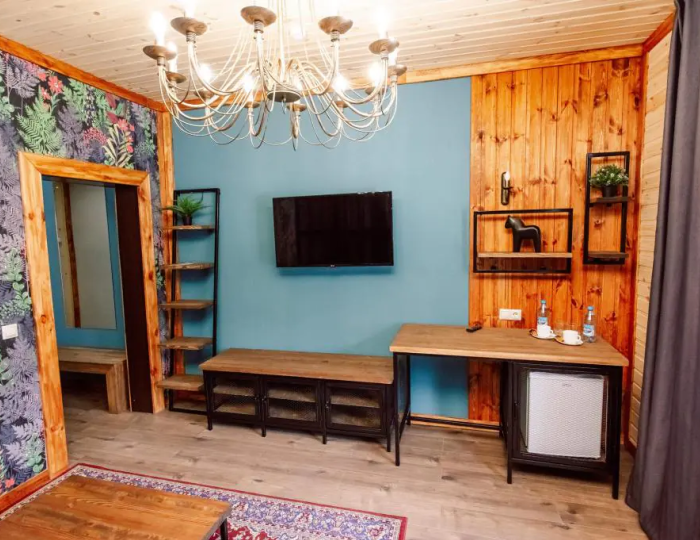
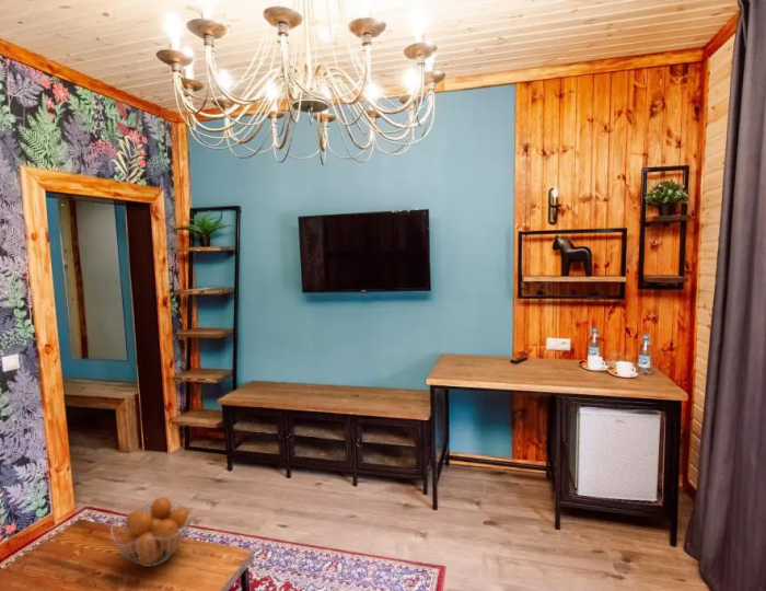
+ fruit basket [111,496,194,568]
